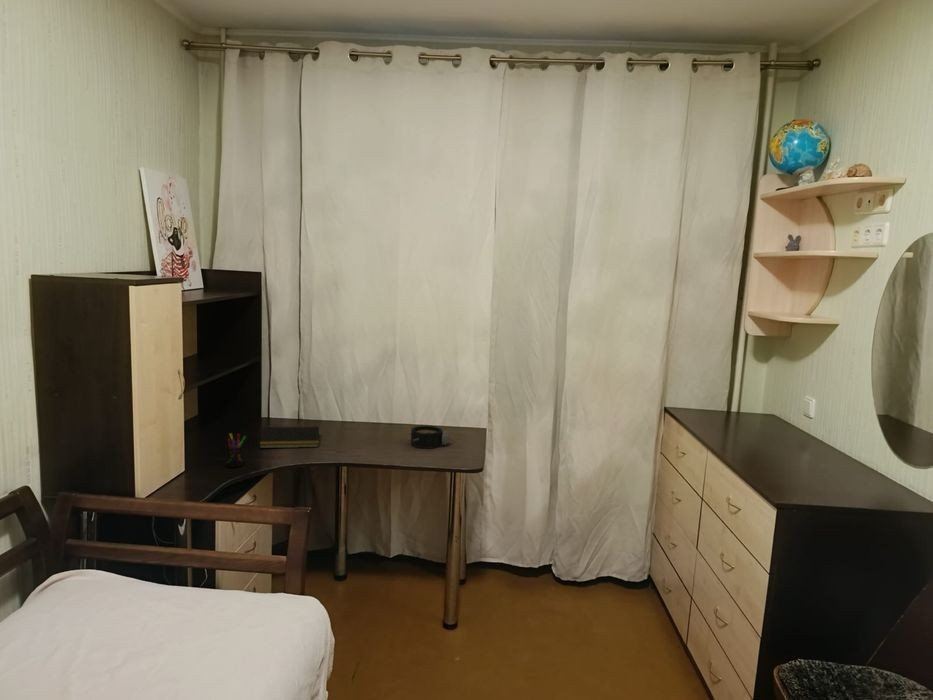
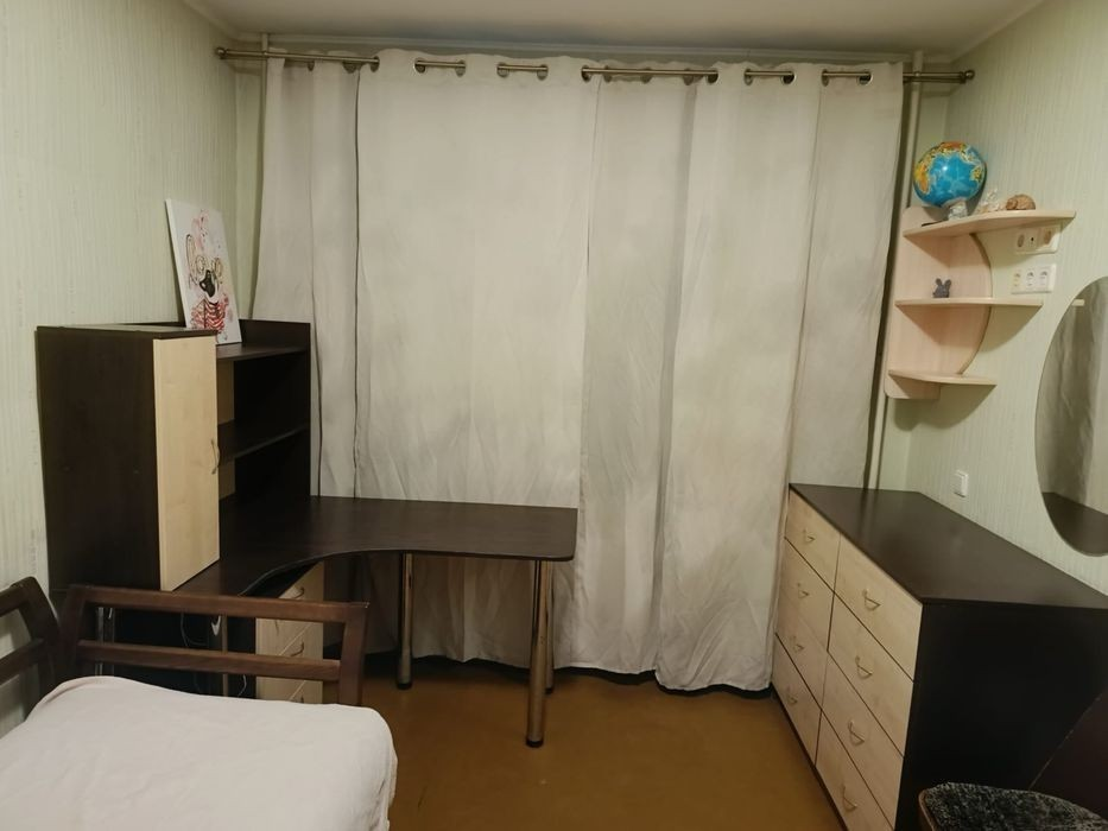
- alarm clock [404,425,454,450]
- pen holder [224,432,247,469]
- notepad [259,425,320,449]
